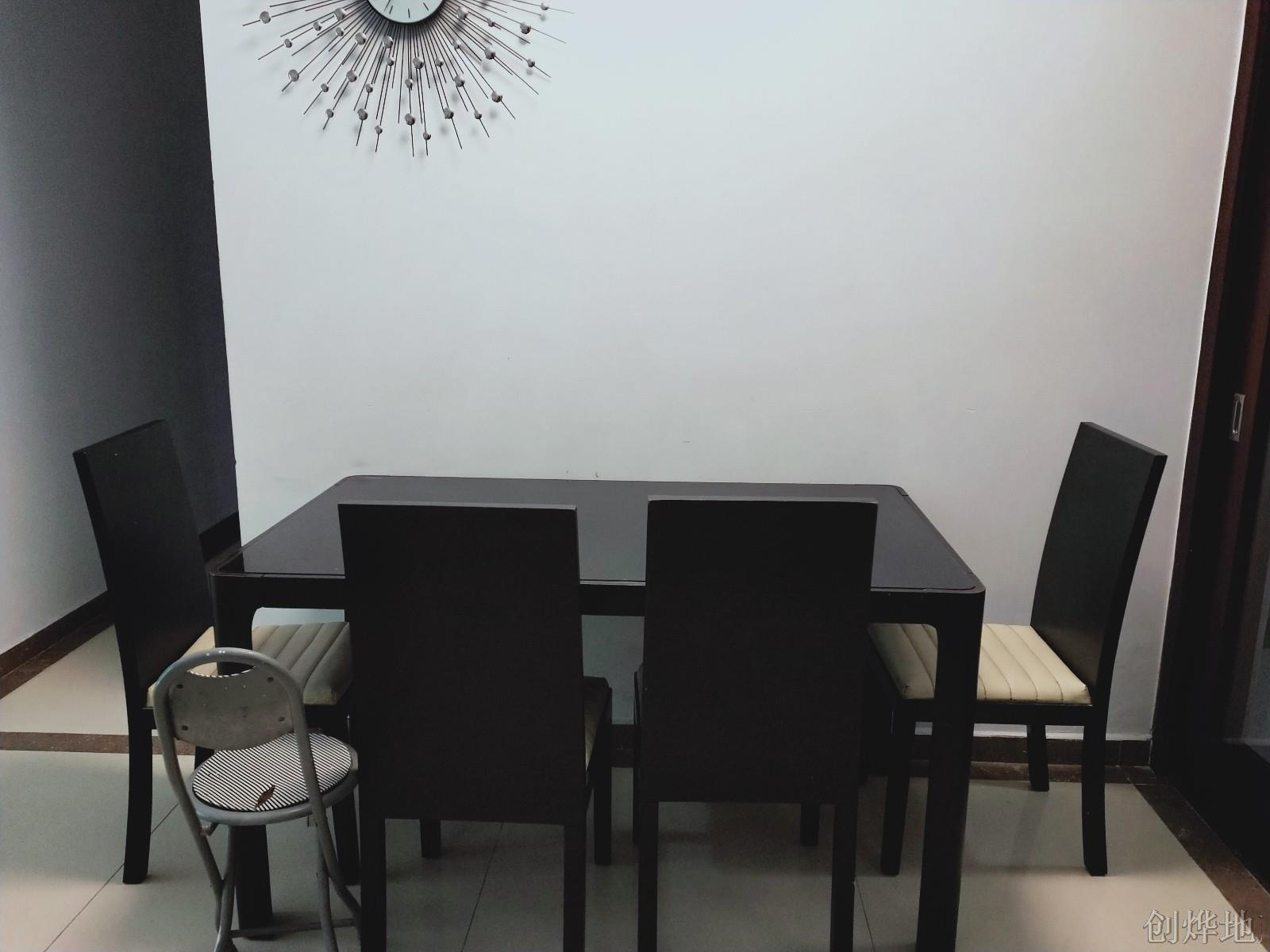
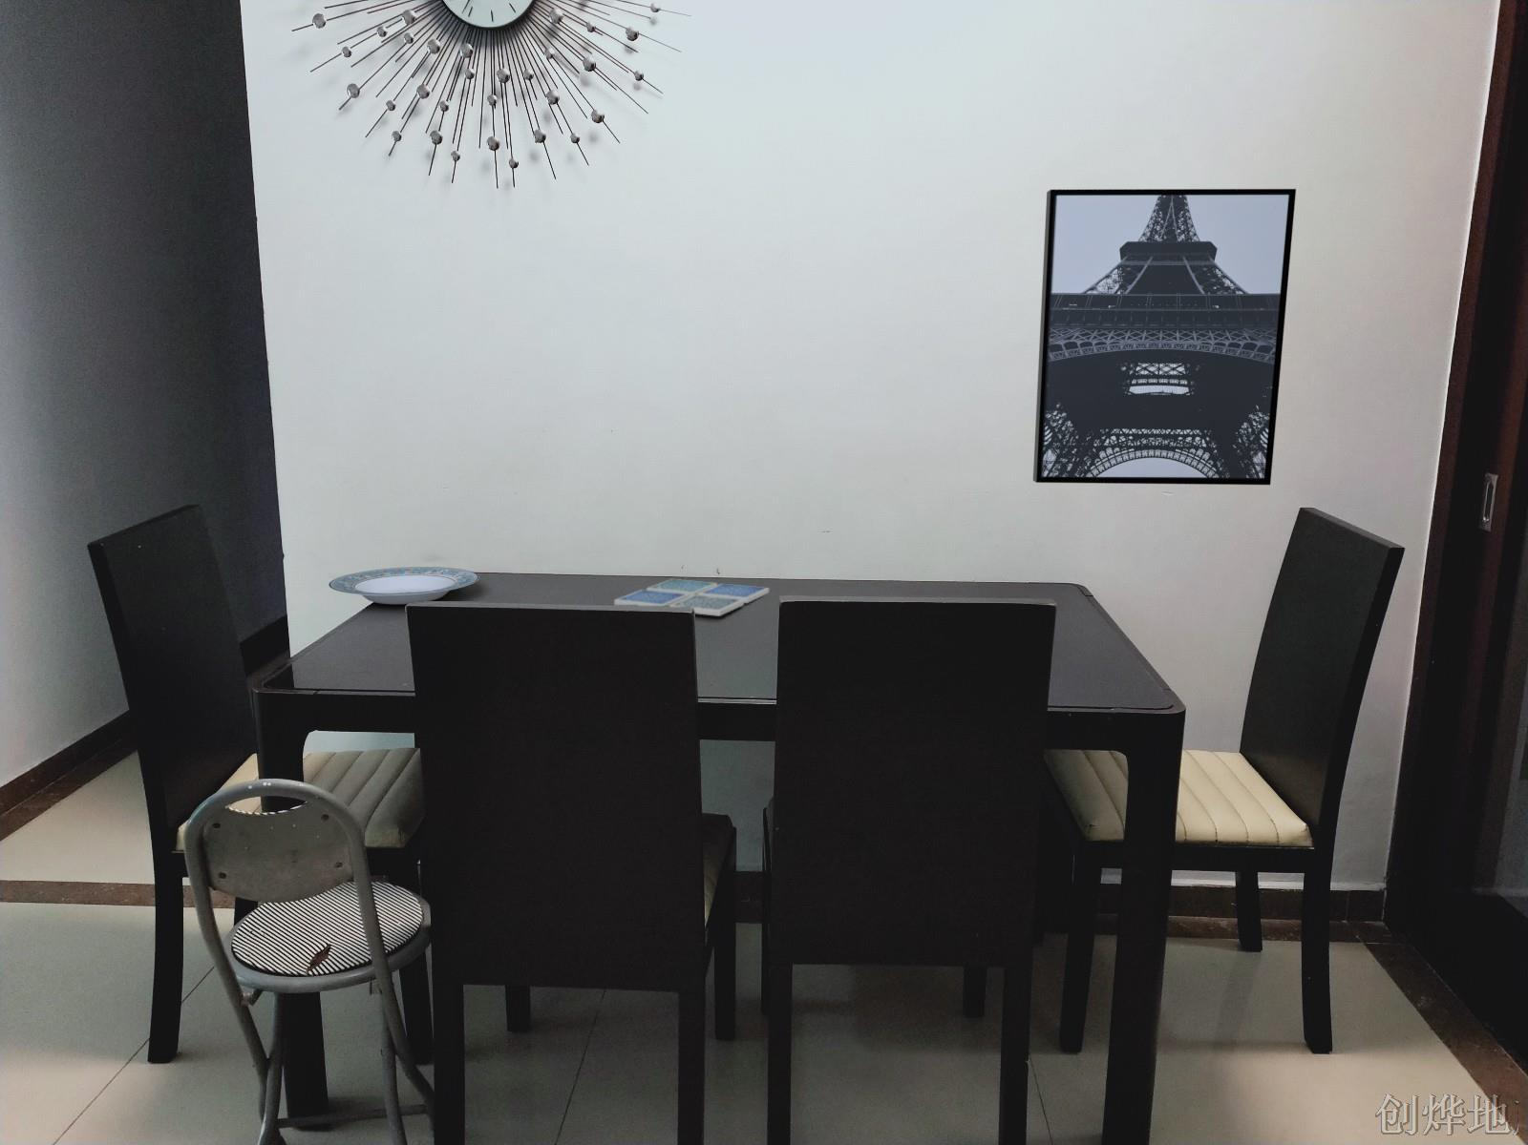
+ plate [327,565,480,605]
+ drink coaster [614,579,770,617]
+ wall art [1032,188,1297,486]
